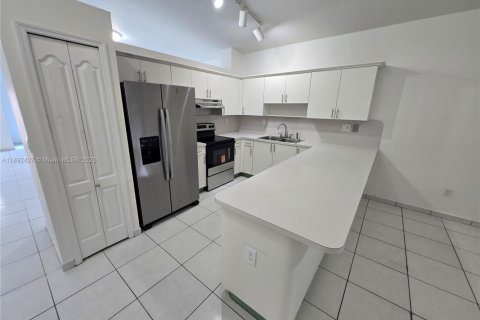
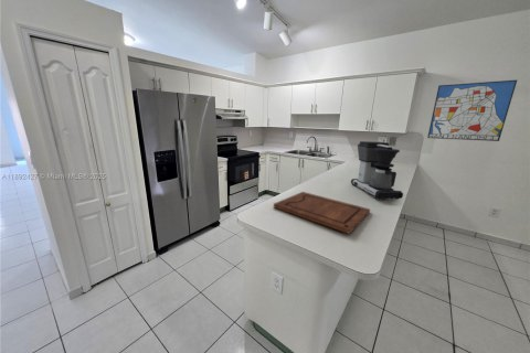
+ wall art [426,78,518,142]
+ cutting board [273,191,371,235]
+ coffee maker [350,140,404,200]
